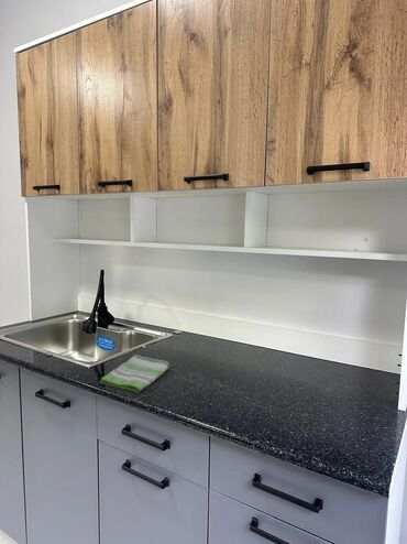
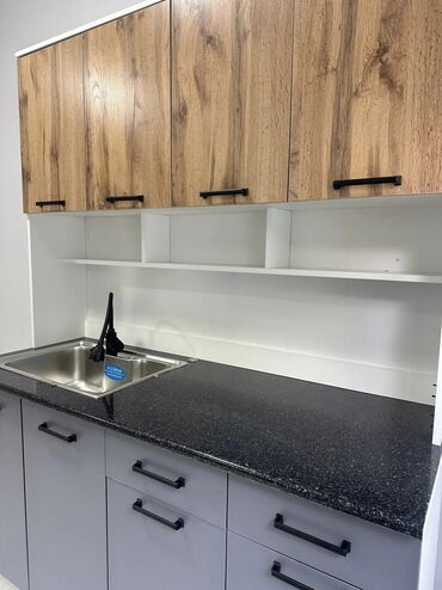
- dish towel [99,353,170,393]
